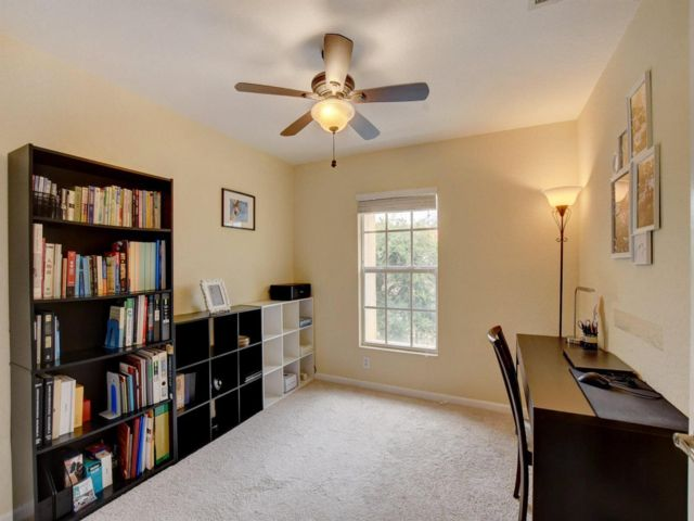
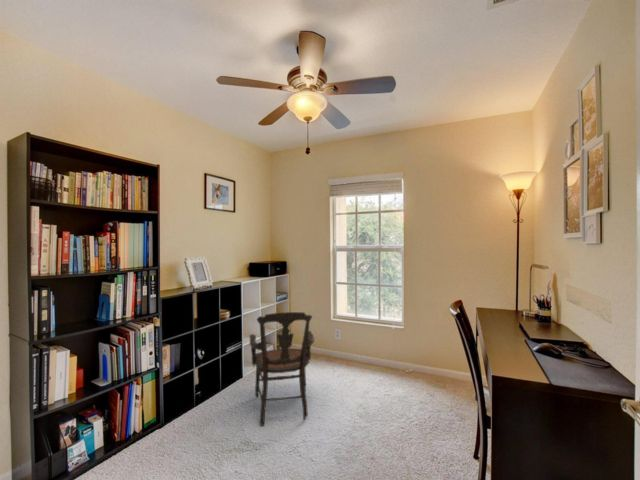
+ armchair [249,311,315,427]
